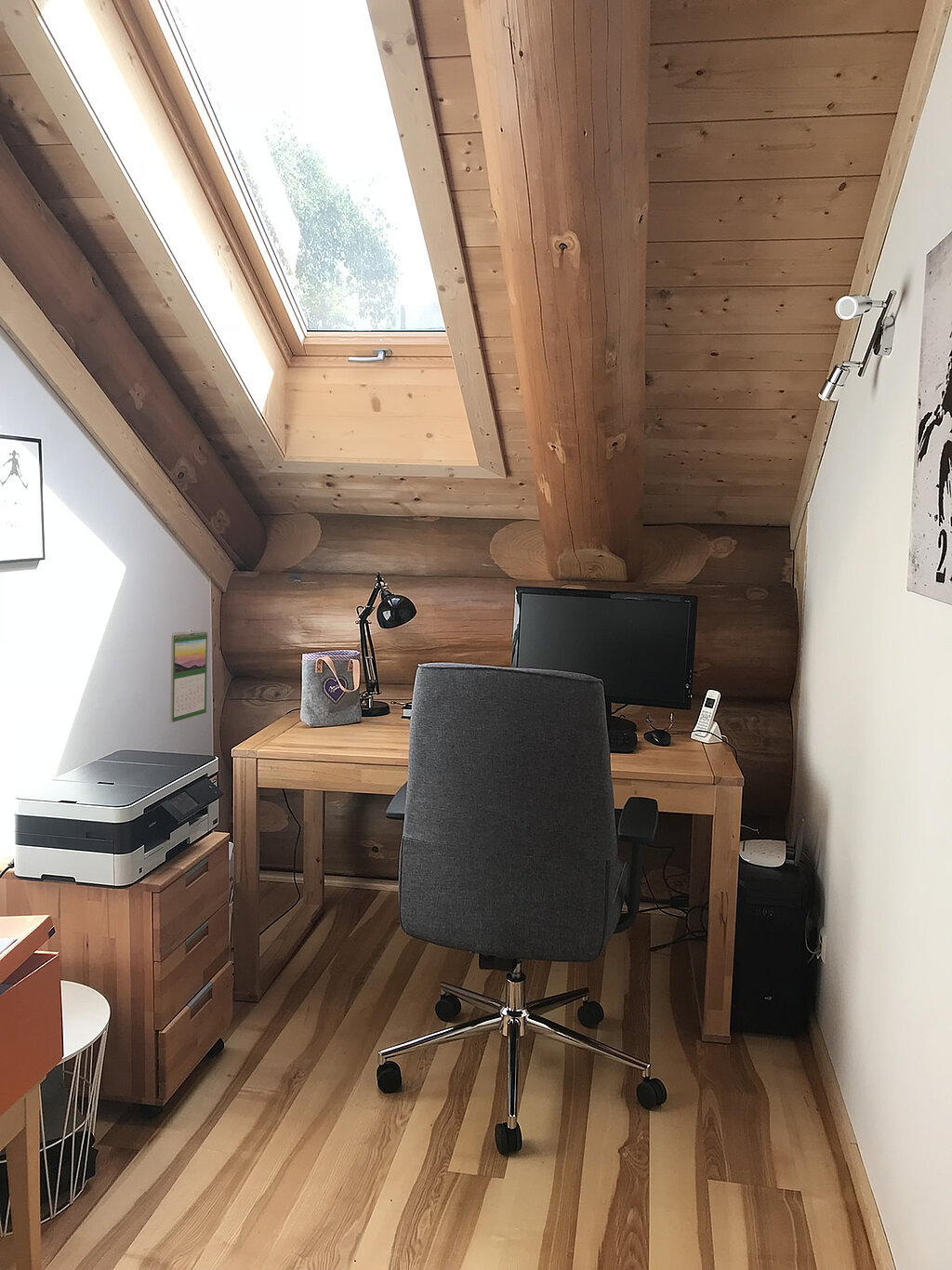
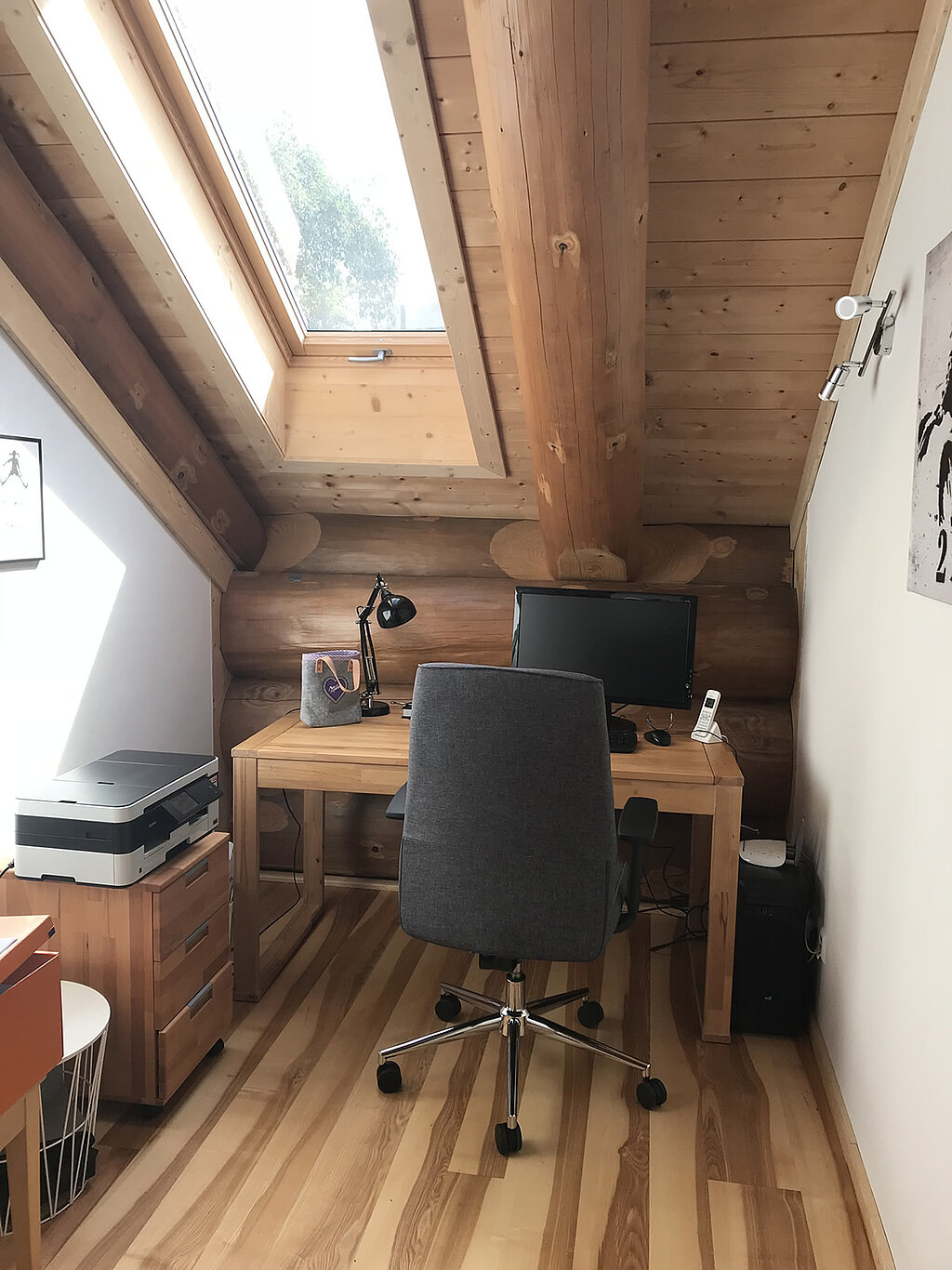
- calendar [169,628,208,723]
